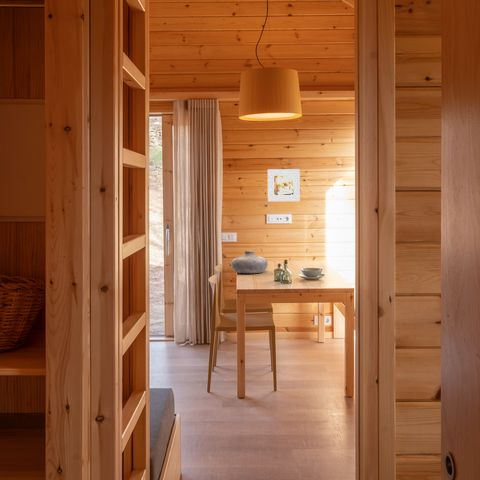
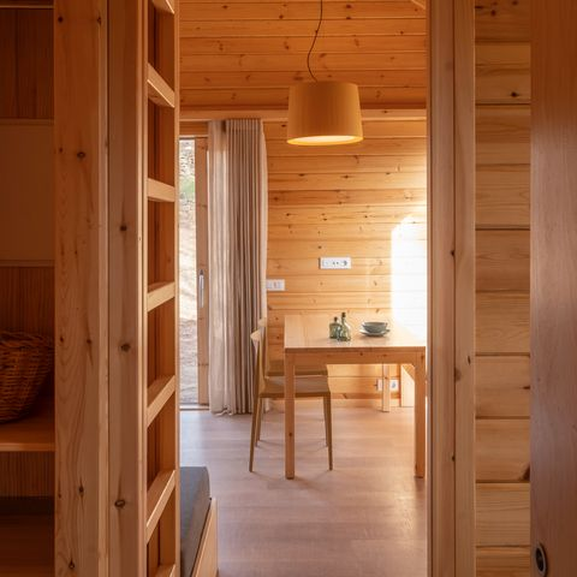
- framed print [267,168,301,202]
- vase [230,250,269,274]
